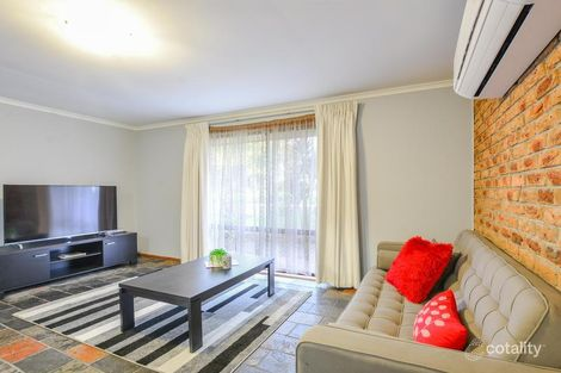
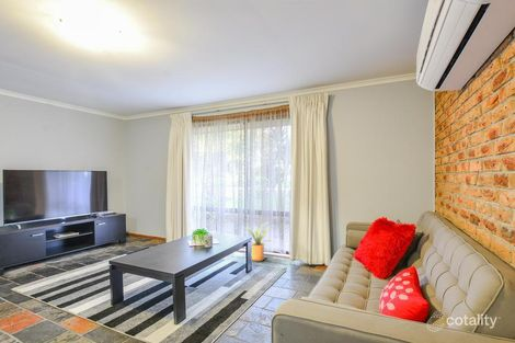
+ house plant [243,220,274,262]
